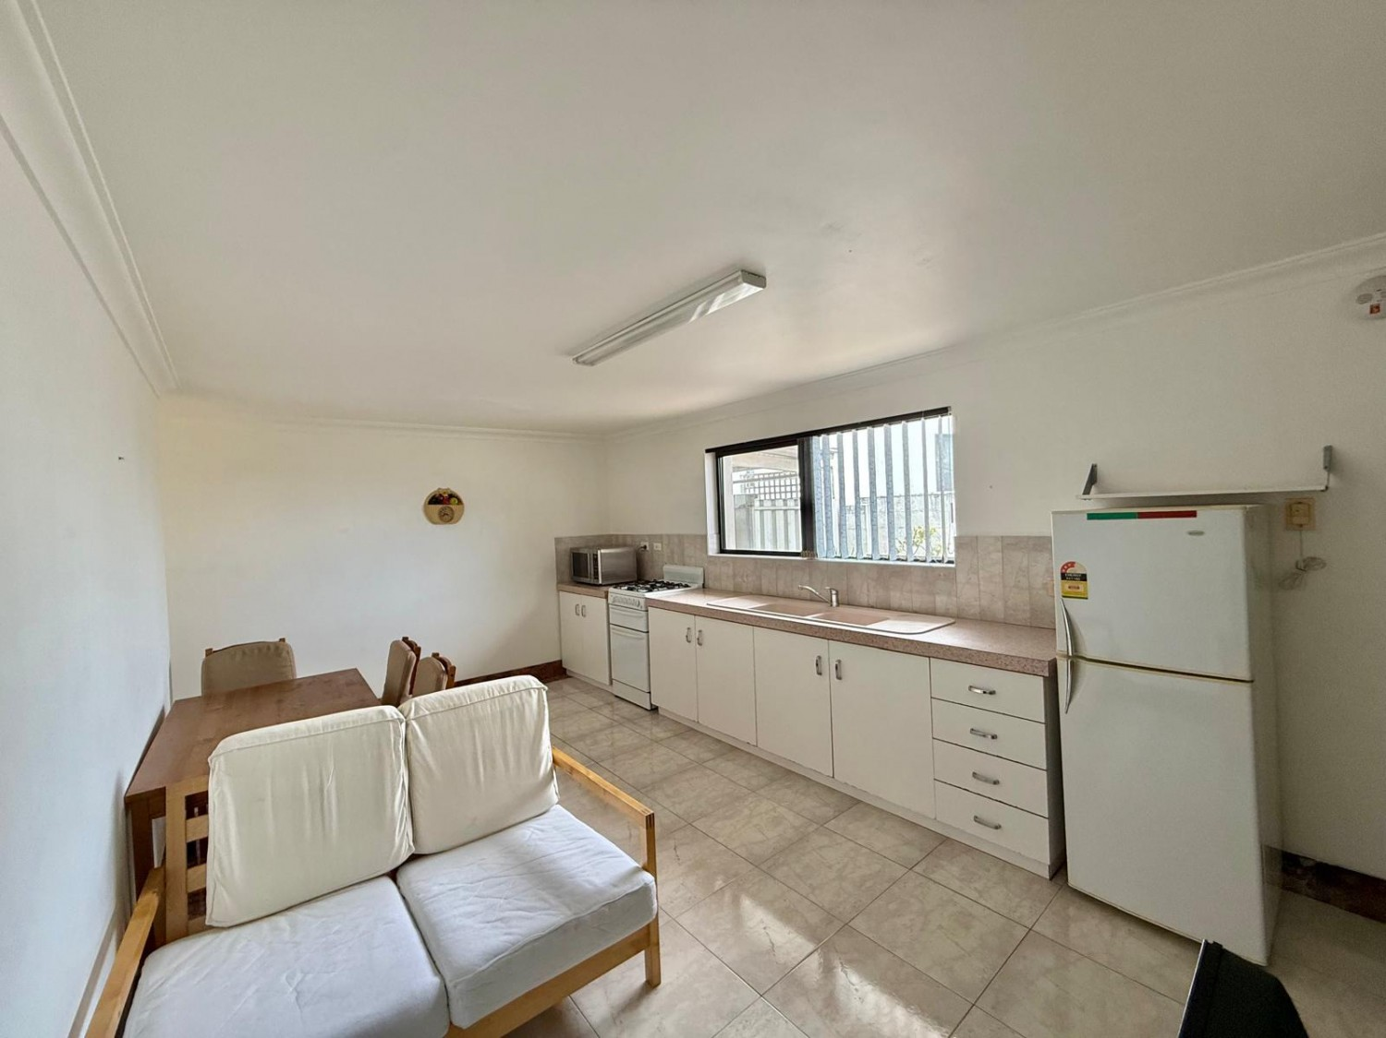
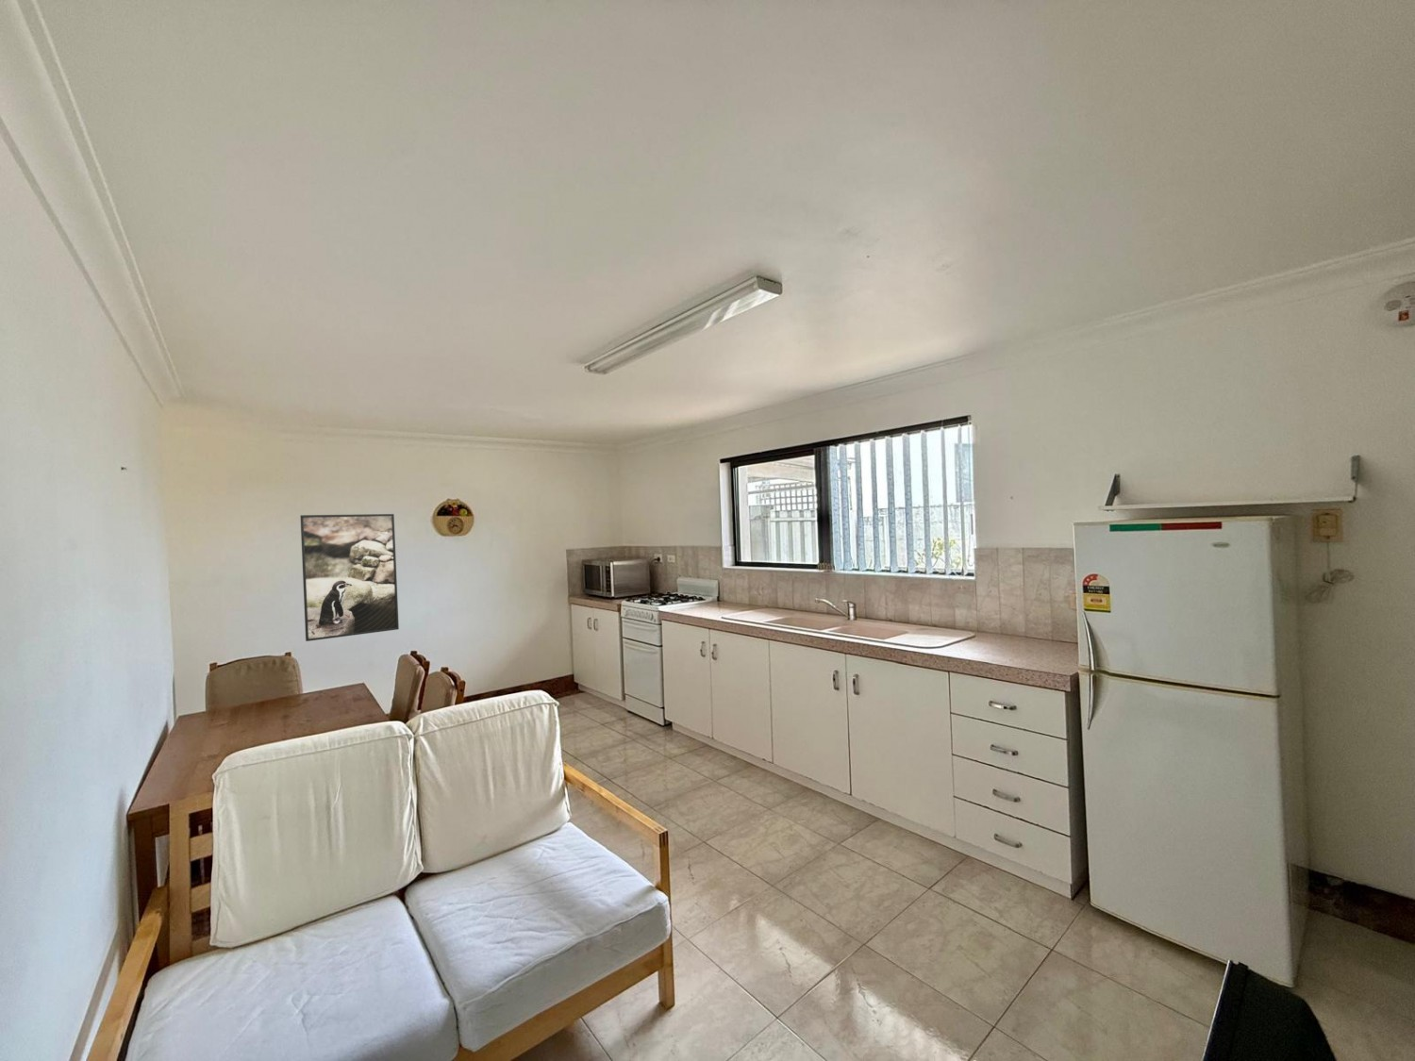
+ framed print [300,513,400,642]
